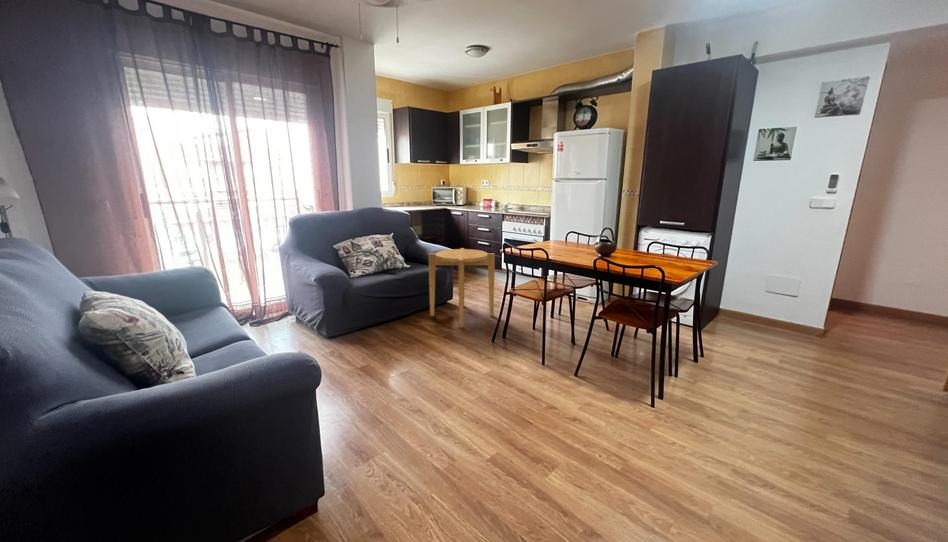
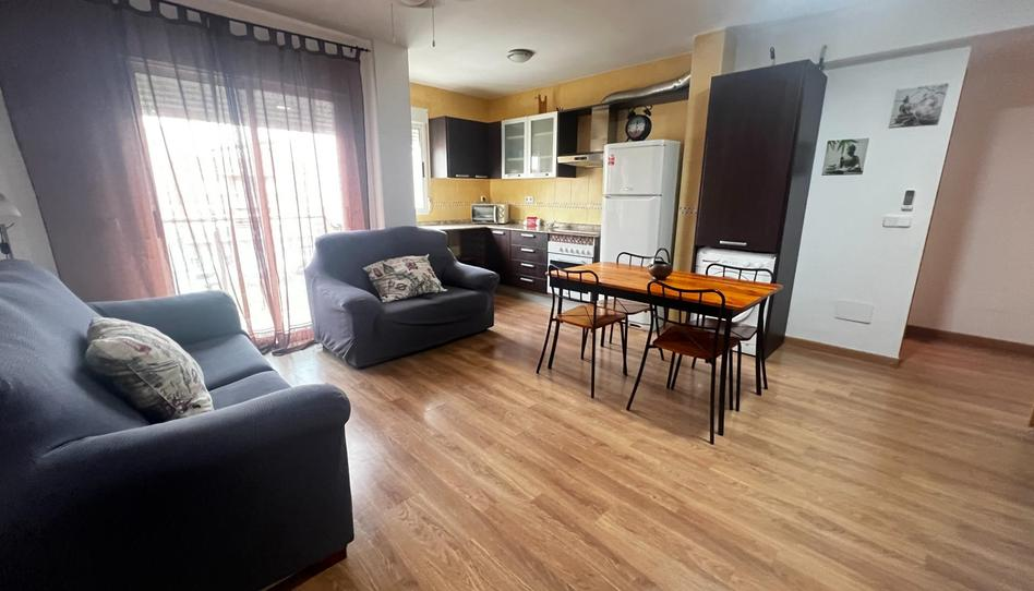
- side table [428,247,496,329]
